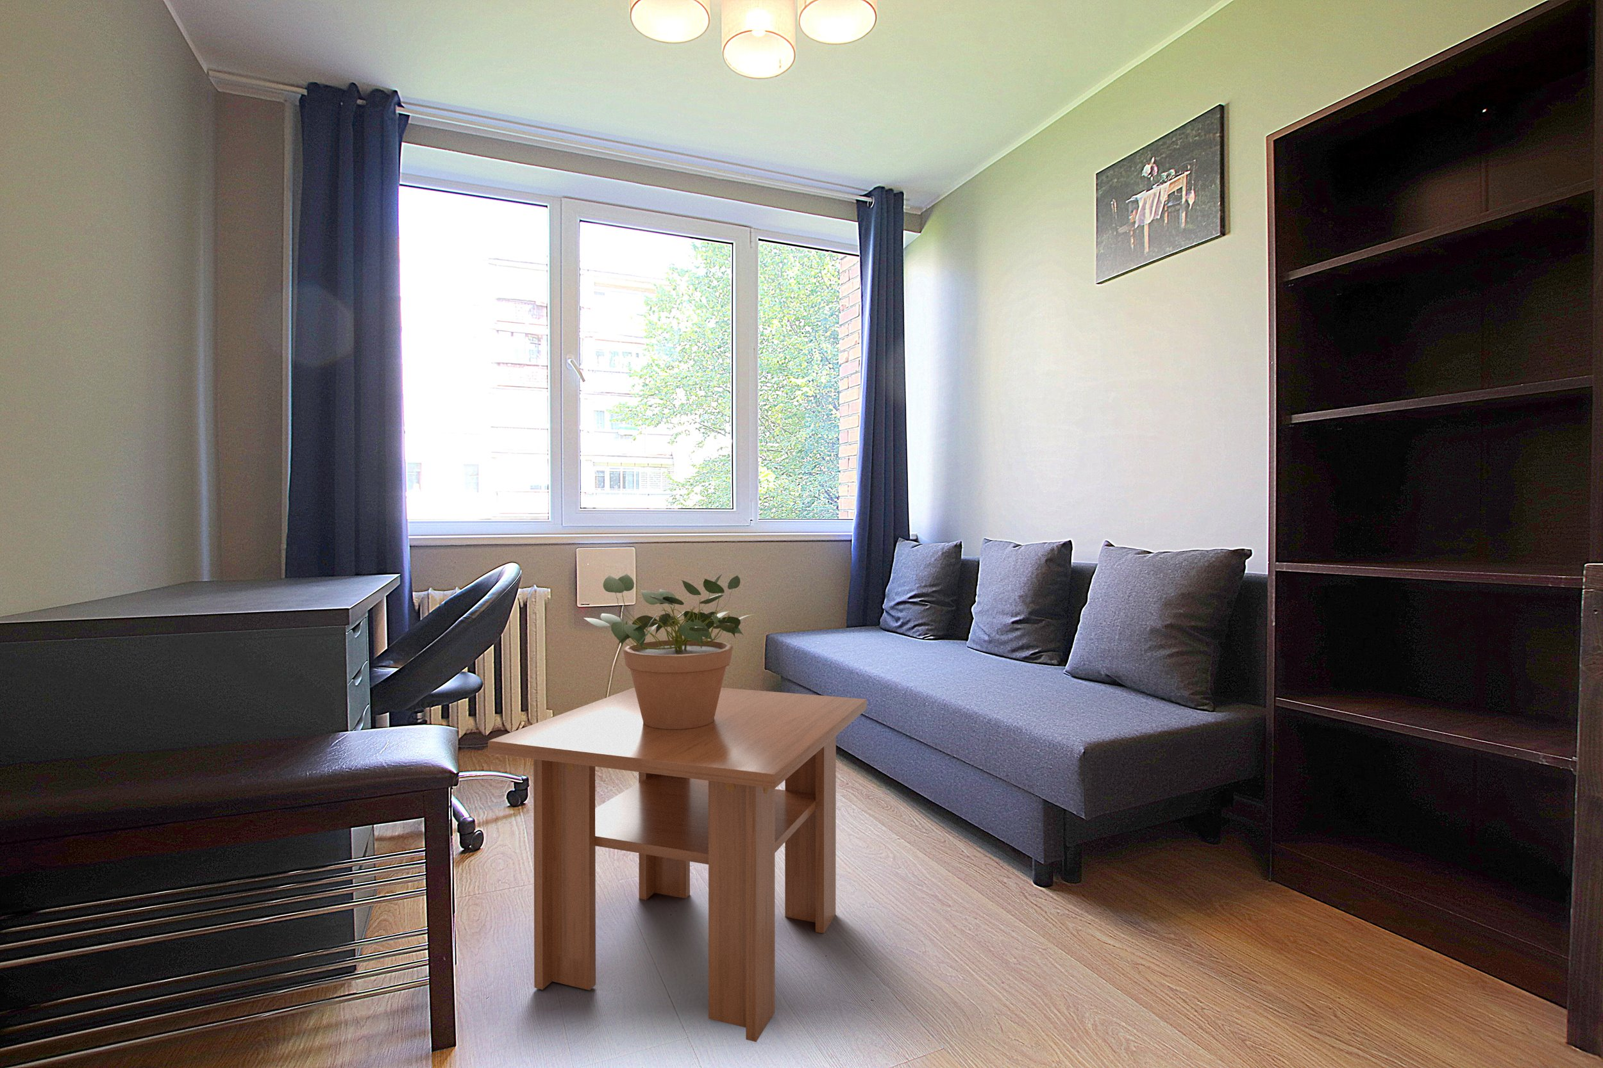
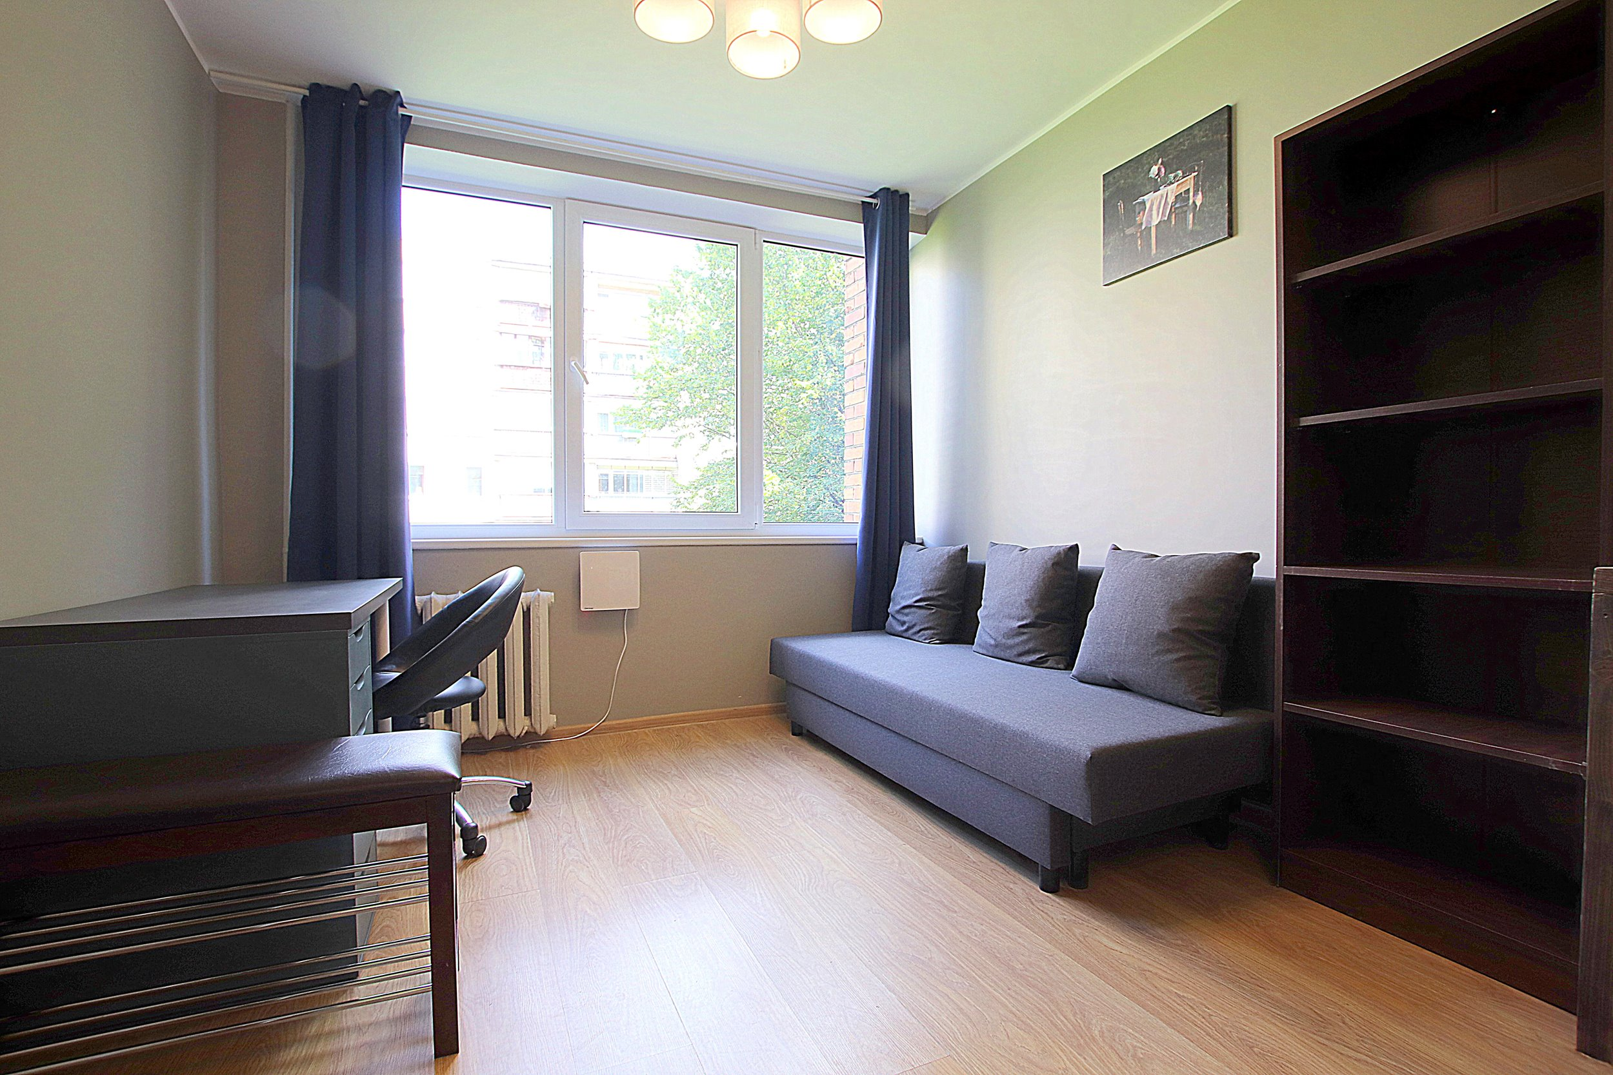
- potted plant [584,573,756,729]
- coffee table [488,687,867,1043]
